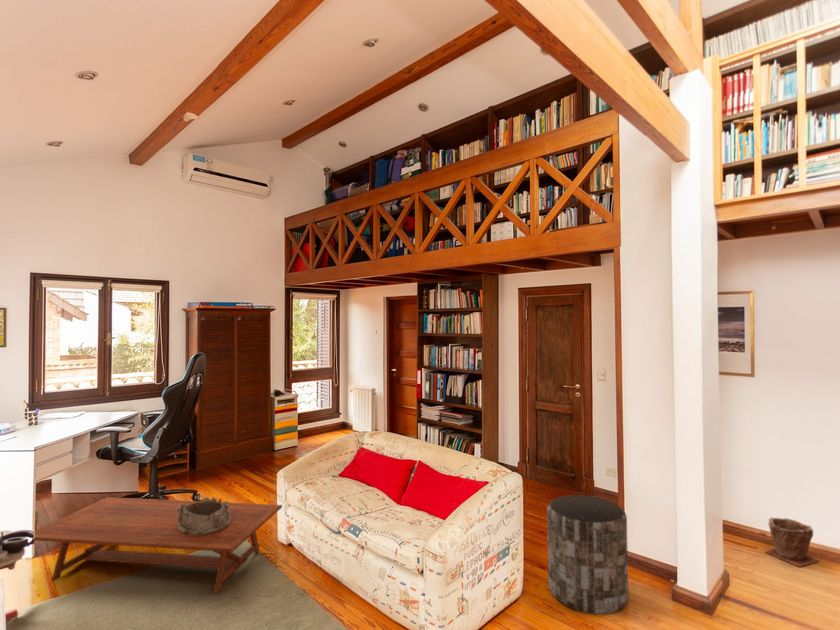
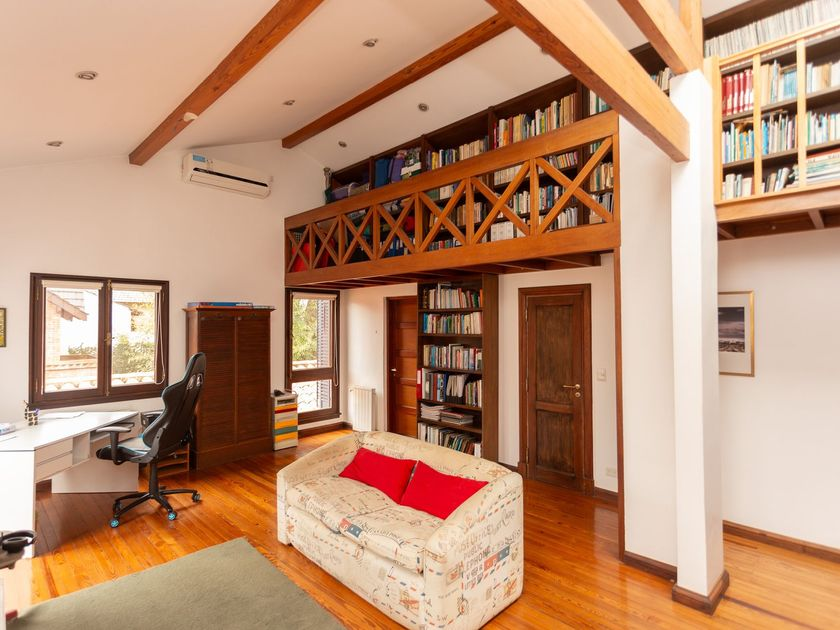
- coffee table [34,496,283,594]
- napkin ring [177,496,231,535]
- plant pot [764,516,820,568]
- side table [546,494,629,615]
